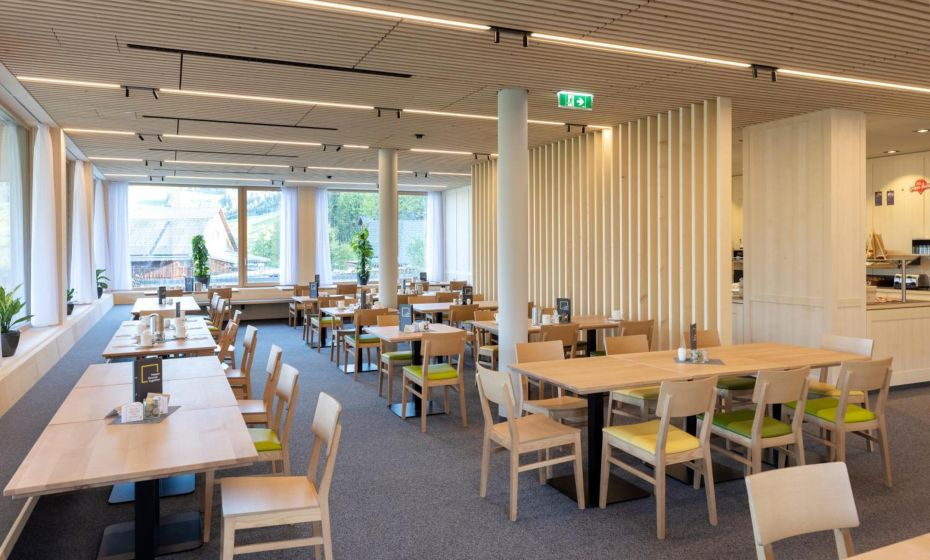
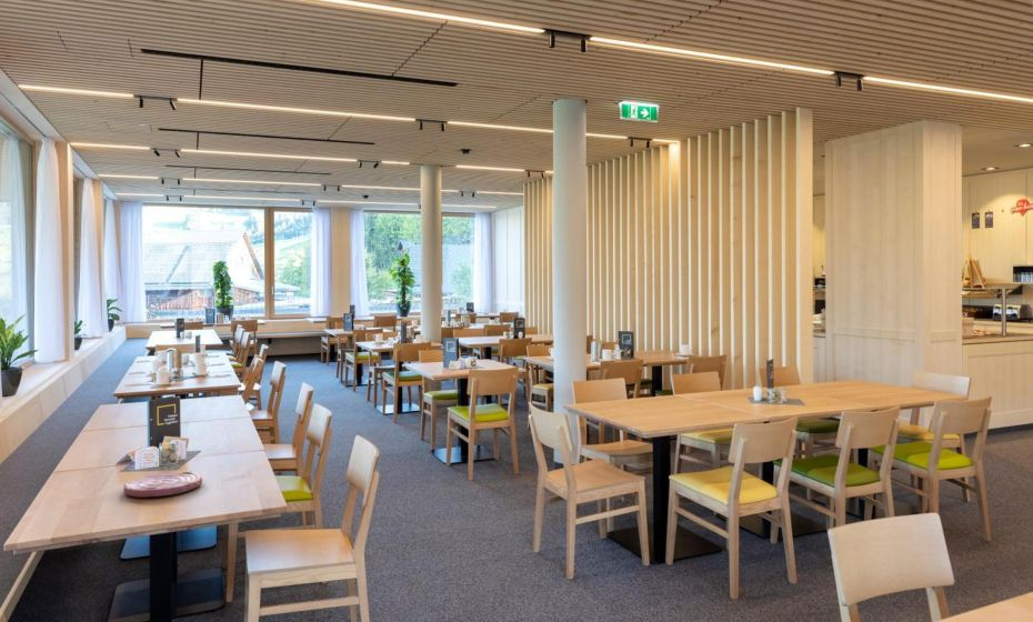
+ plate [122,471,203,499]
